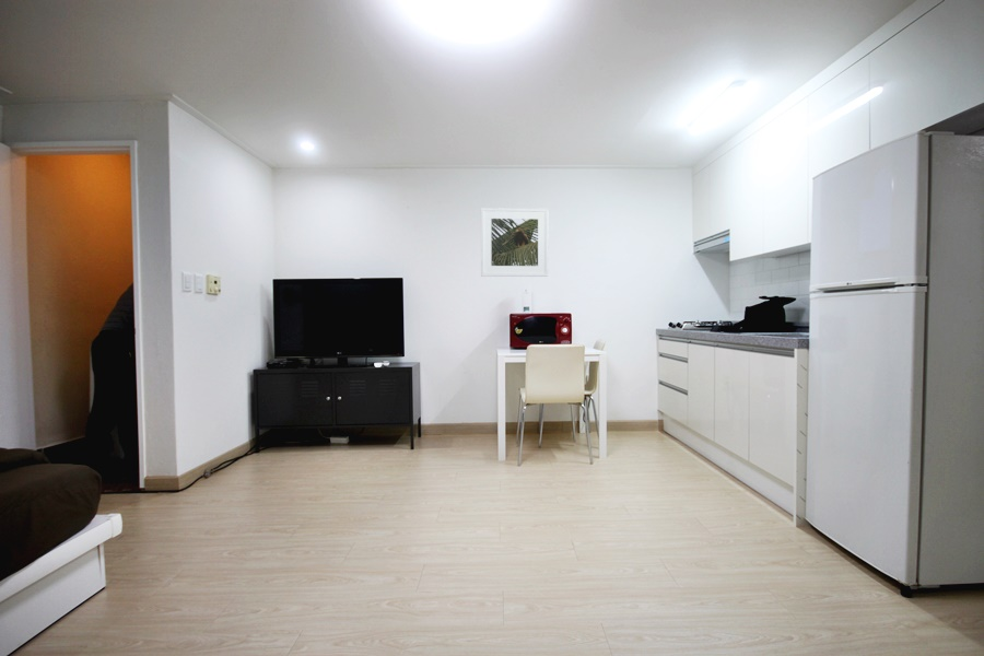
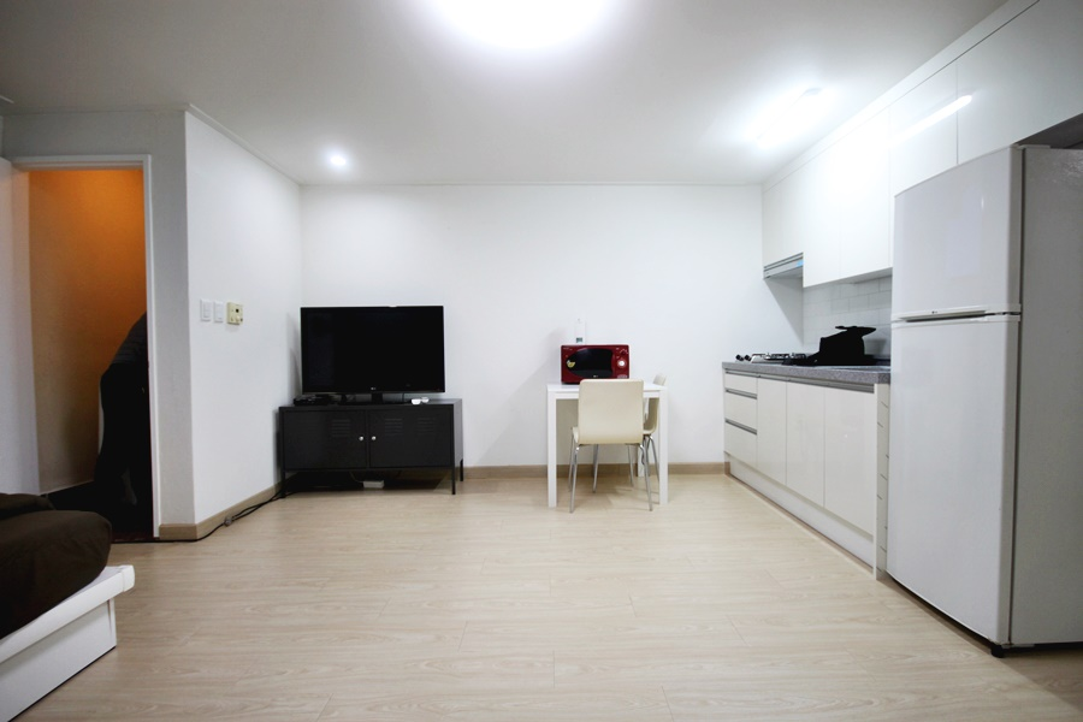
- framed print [480,207,549,278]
